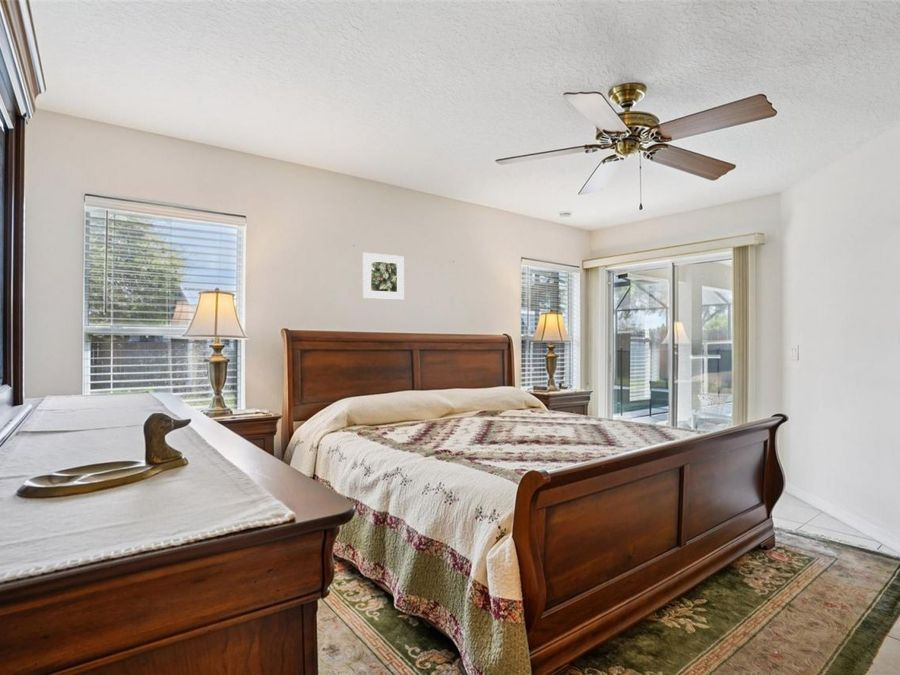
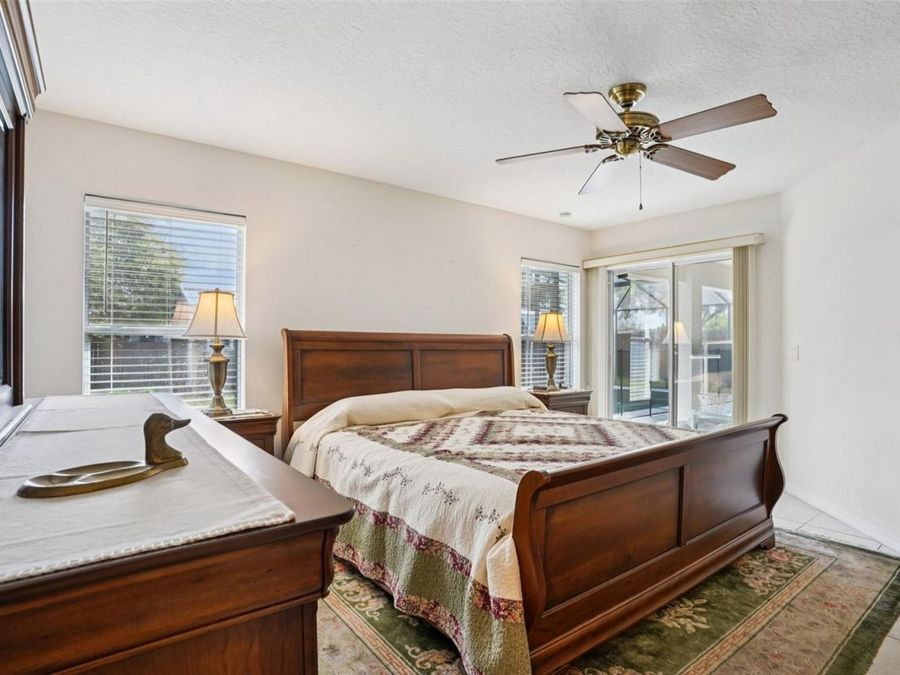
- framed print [362,252,405,301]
